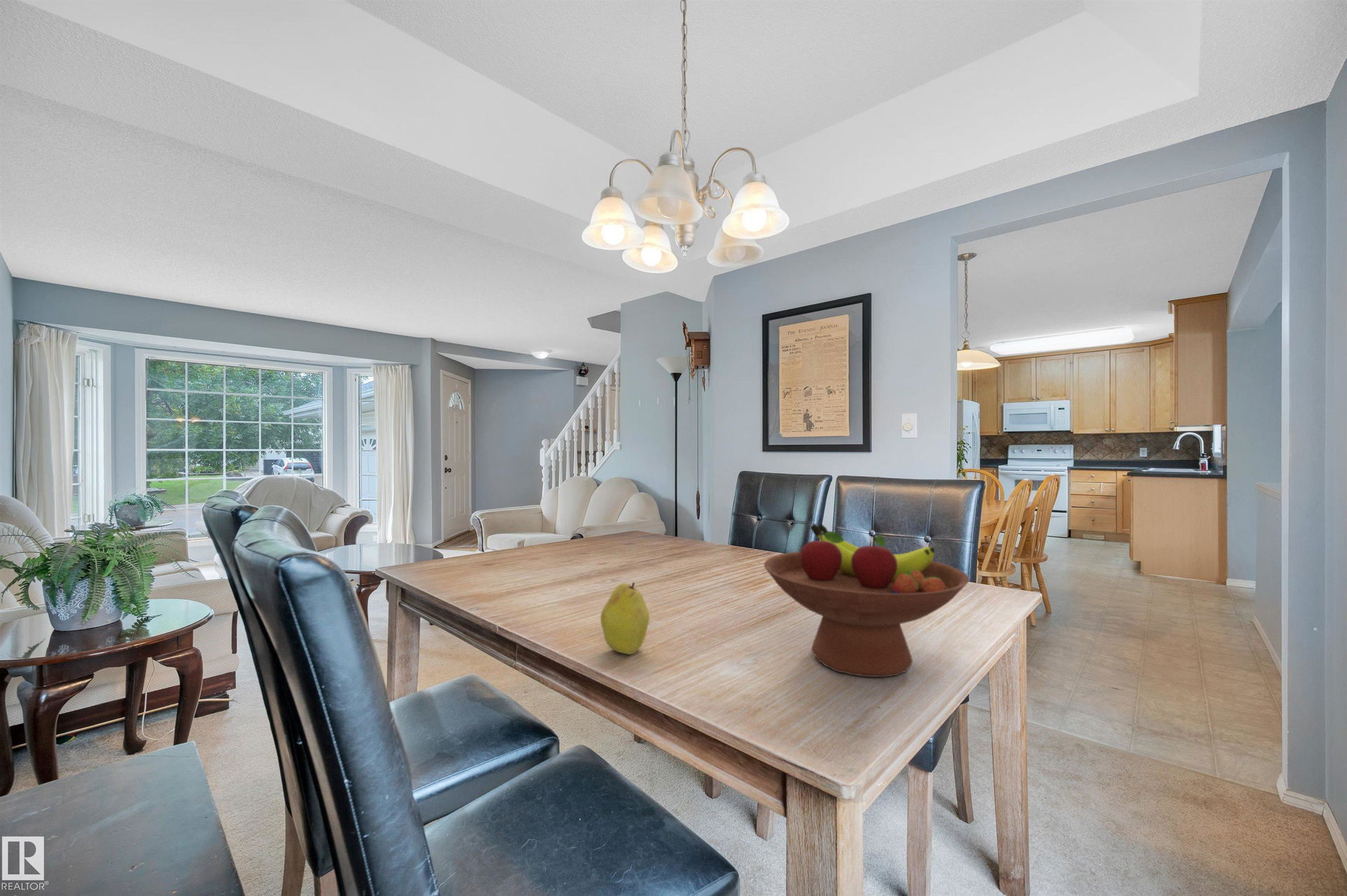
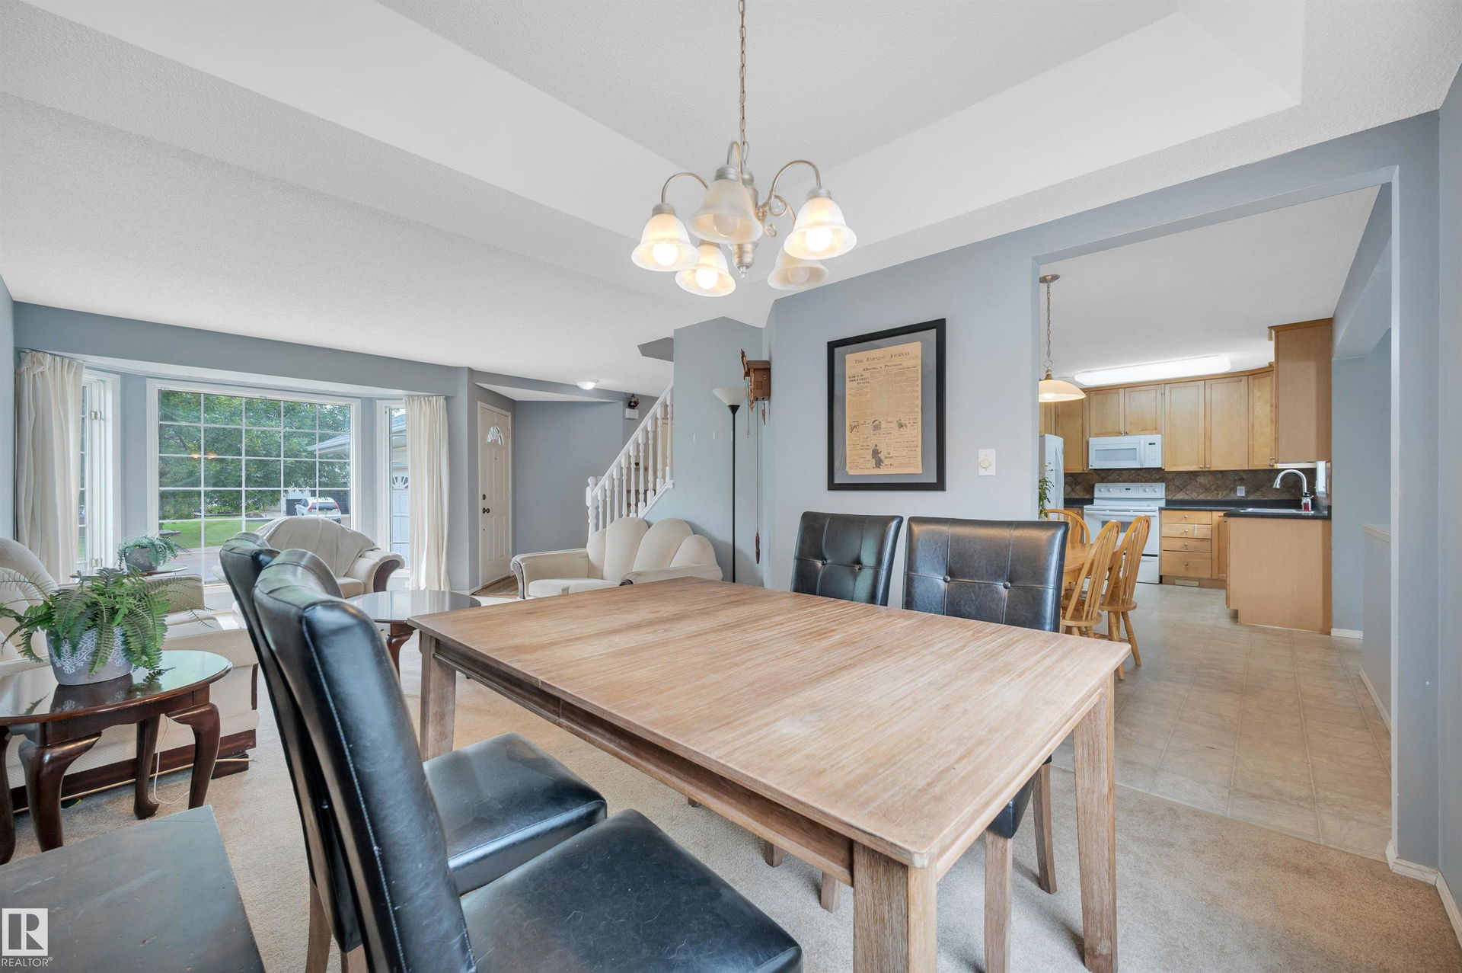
- fruit bowl [763,523,970,678]
- fruit [600,582,650,655]
